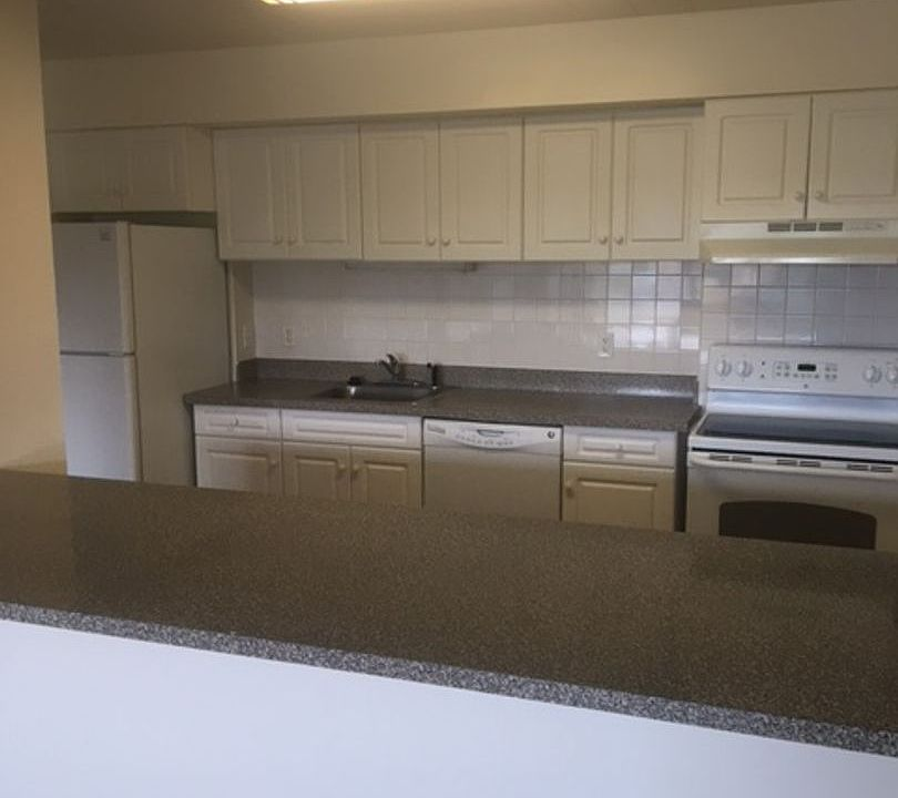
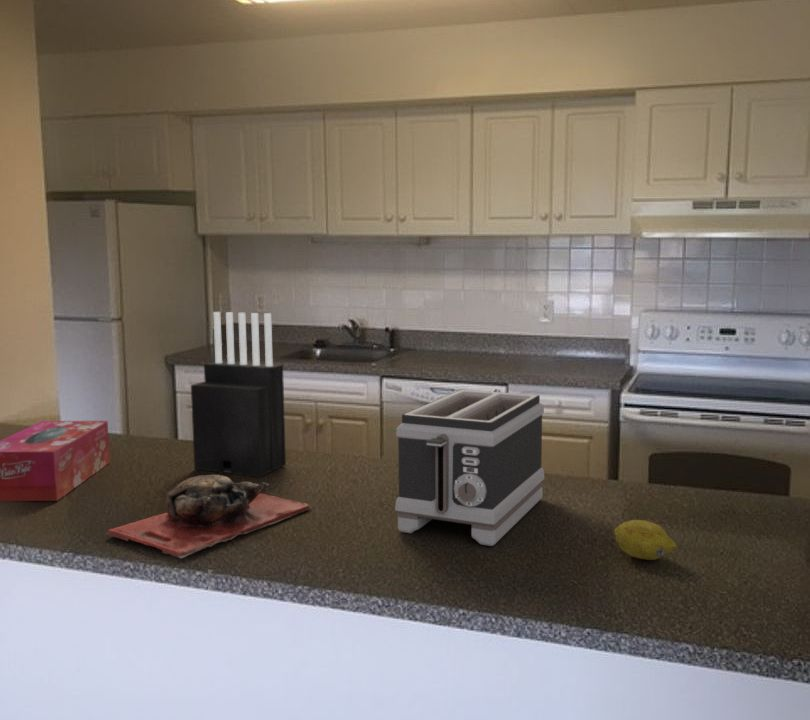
+ cutting board [106,474,313,559]
+ knife block [190,311,287,478]
+ fruit [613,519,677,561]
+ toaster [394,389,545,547]
+ tissue box [0,420,111,502]
